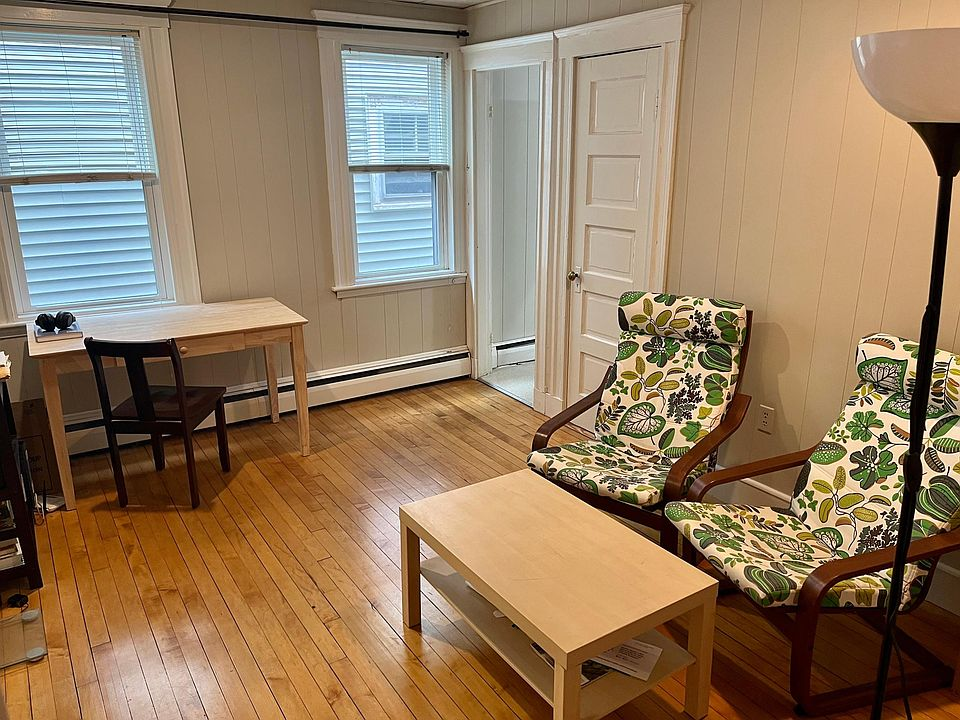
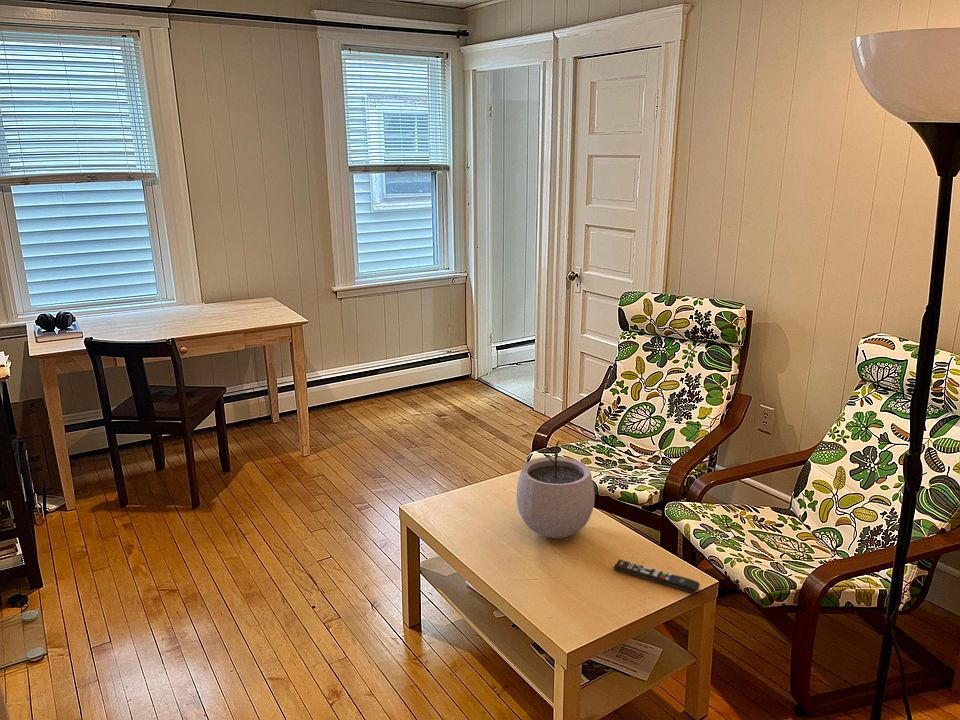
+ plant pot [515,439,596,539]
+ remote control [612,558,701,595]
